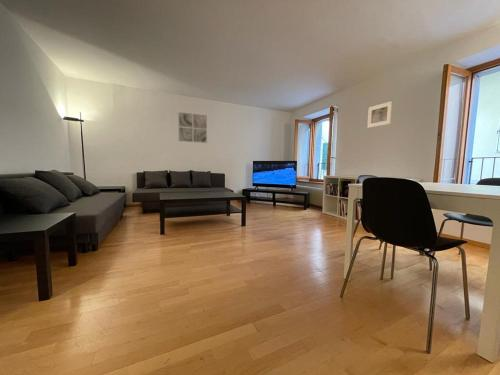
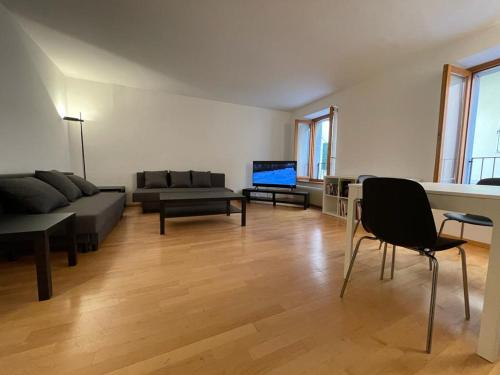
- wall art [177,111,208,144]
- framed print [366,100,393,129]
